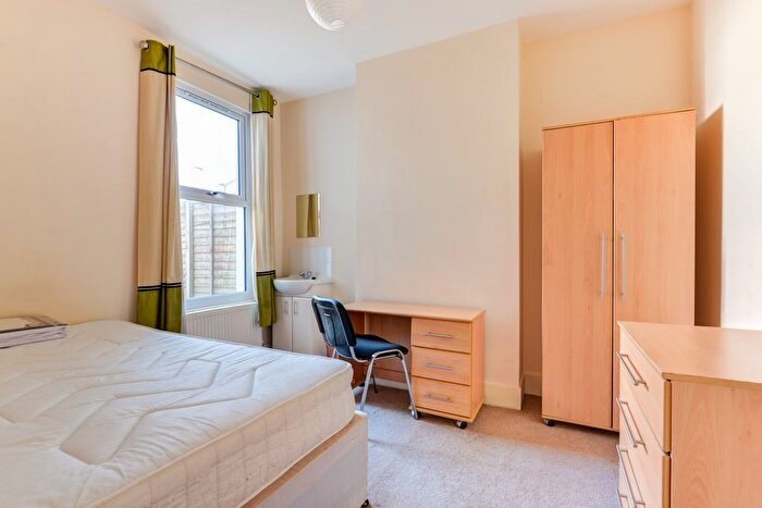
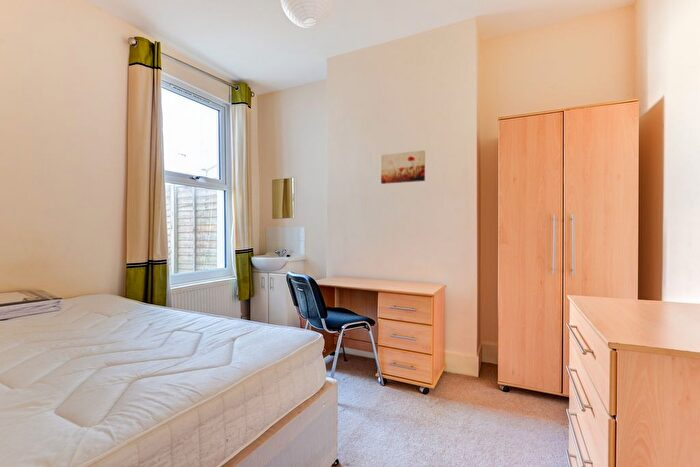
+ wall art [380,149,426,185]
